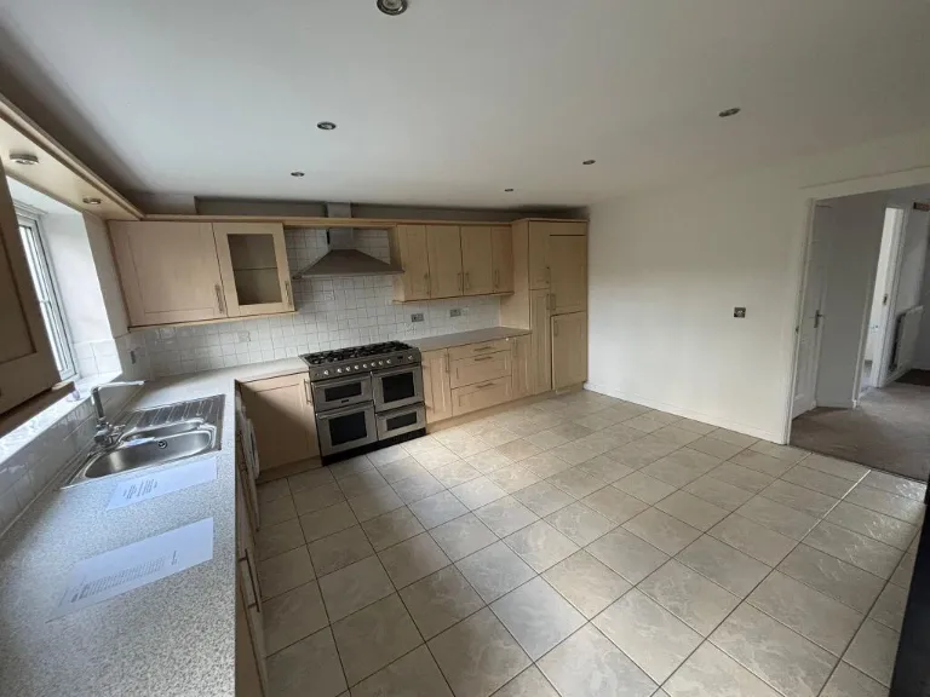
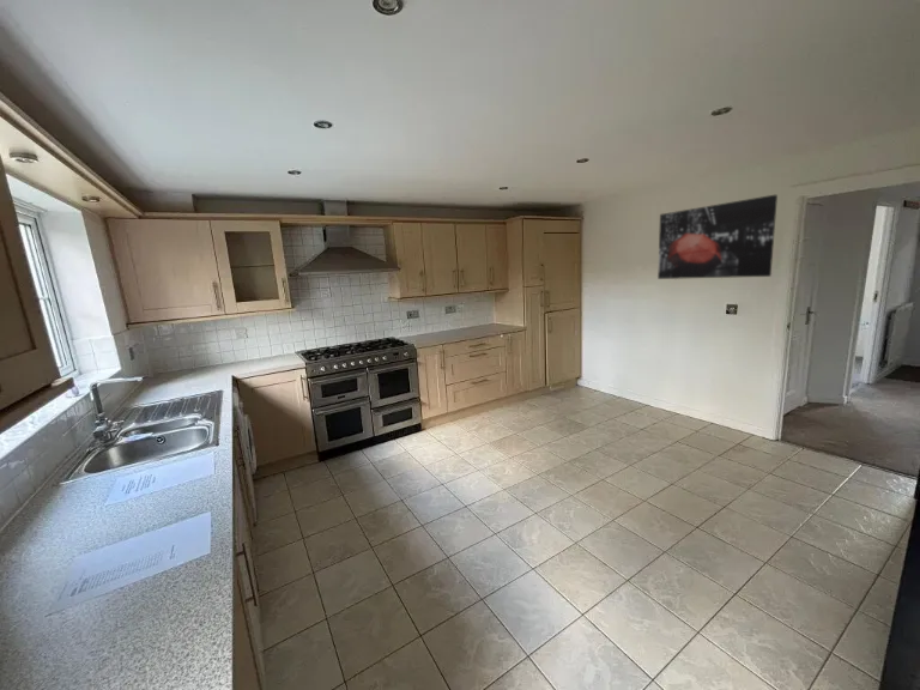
+ wall art [656,194,779,280]
